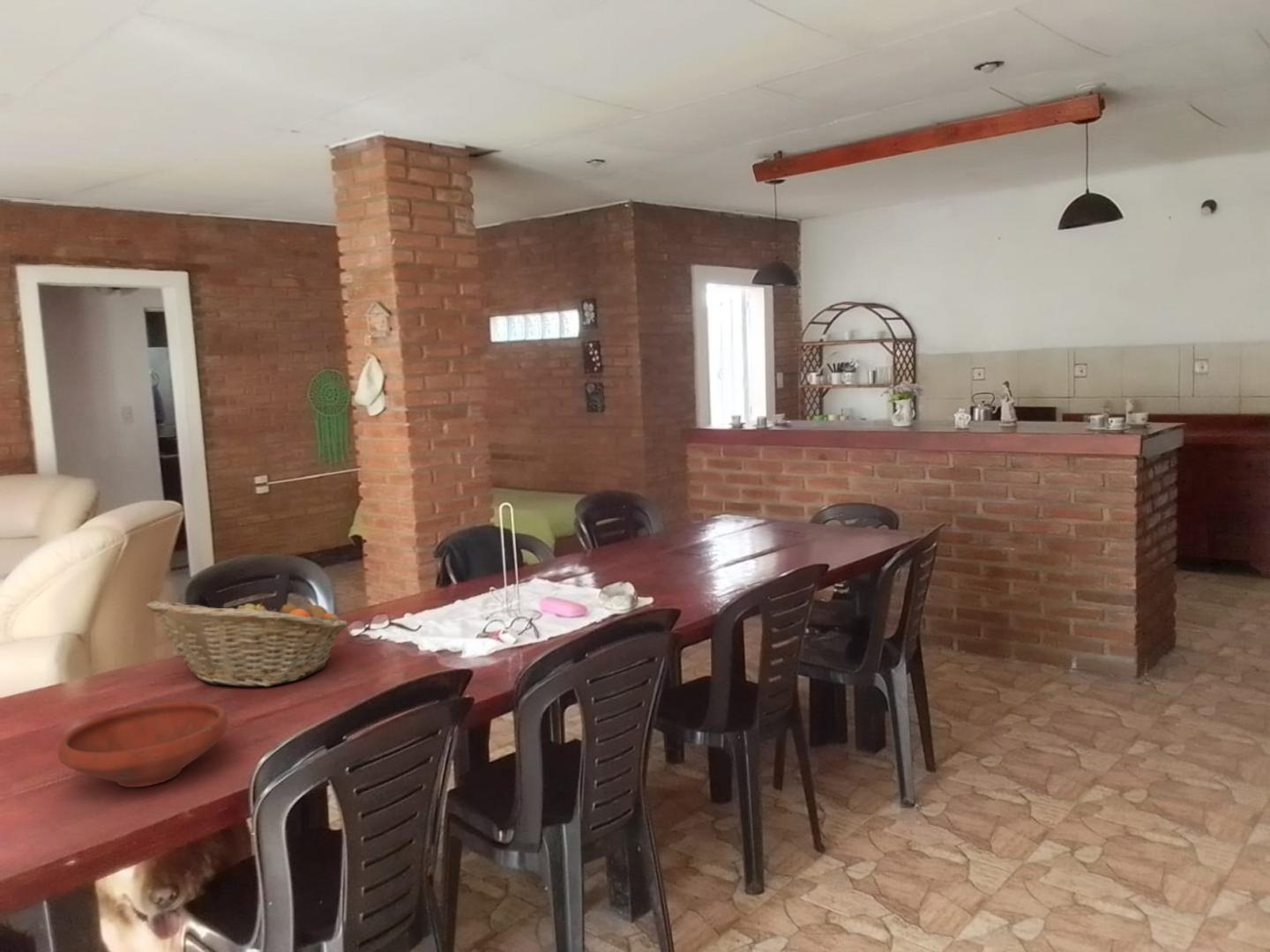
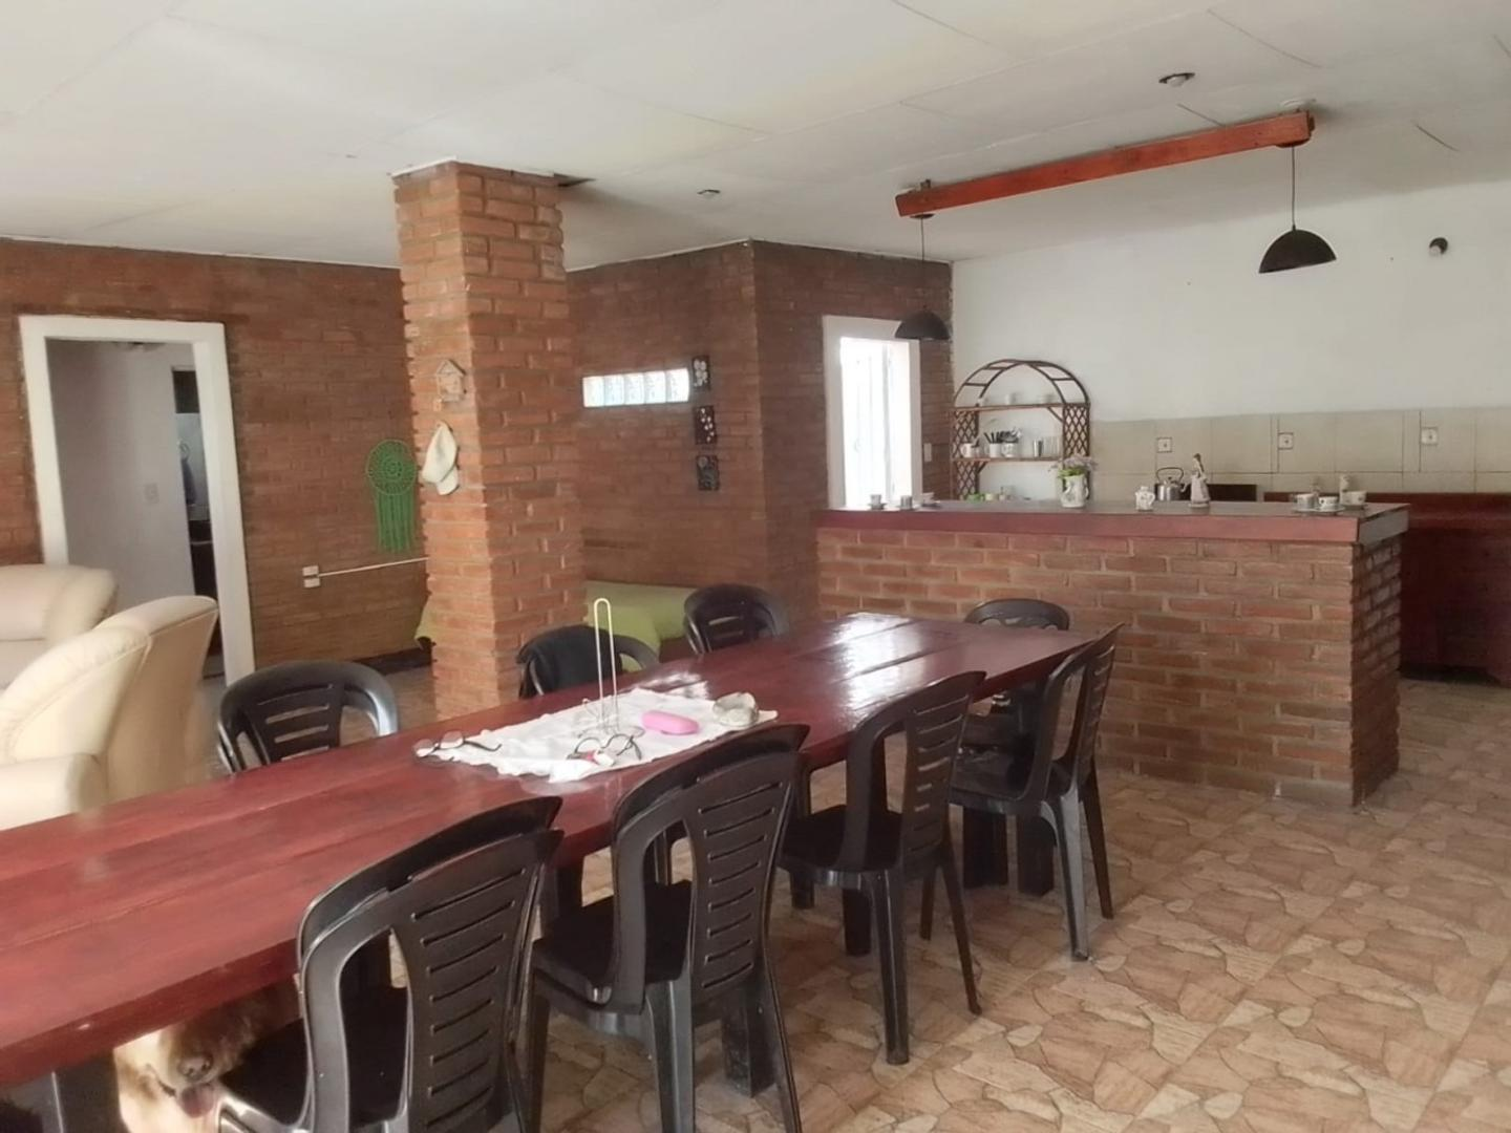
- bowl [57,701,229,788]
- fruit basket [146,592,349,688]
